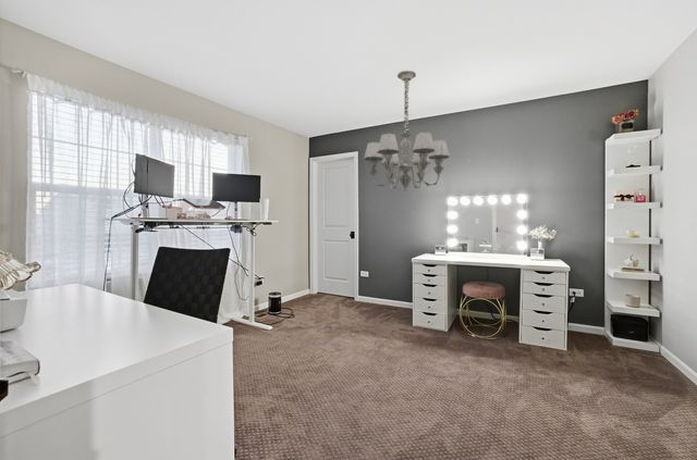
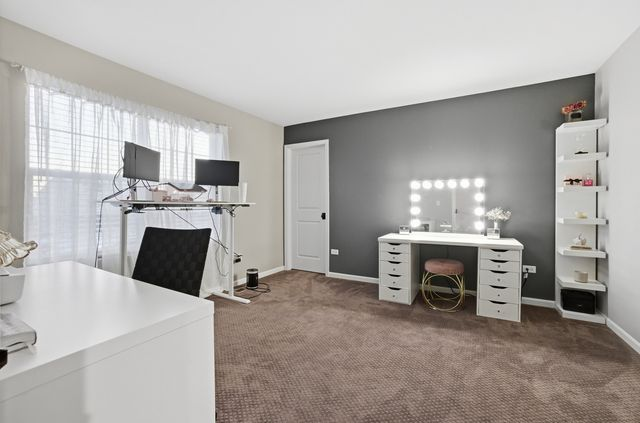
- chandelier [363,70,450,192]
